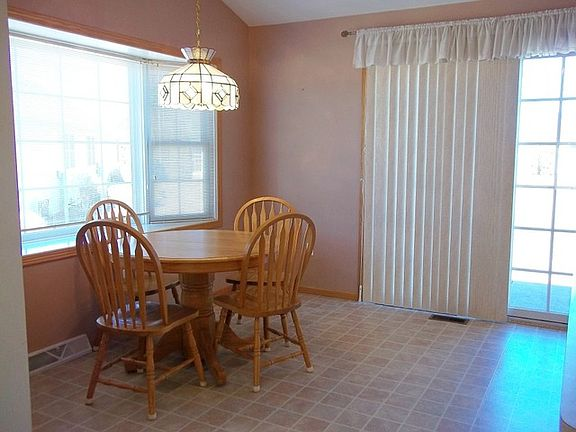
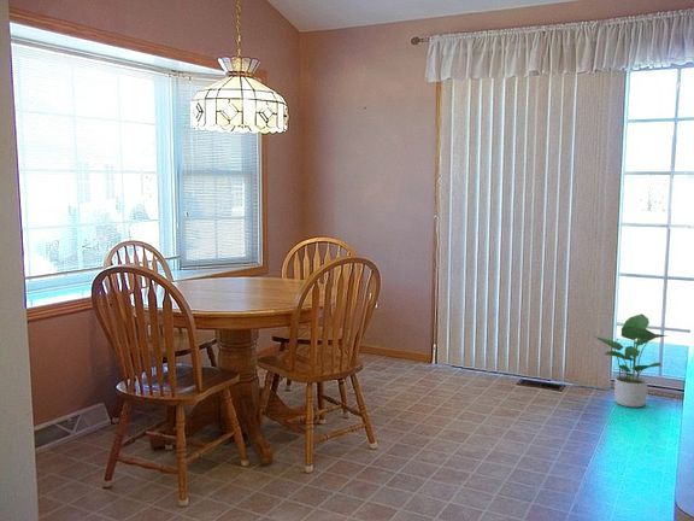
+ potted plant [594,312,669,409]
